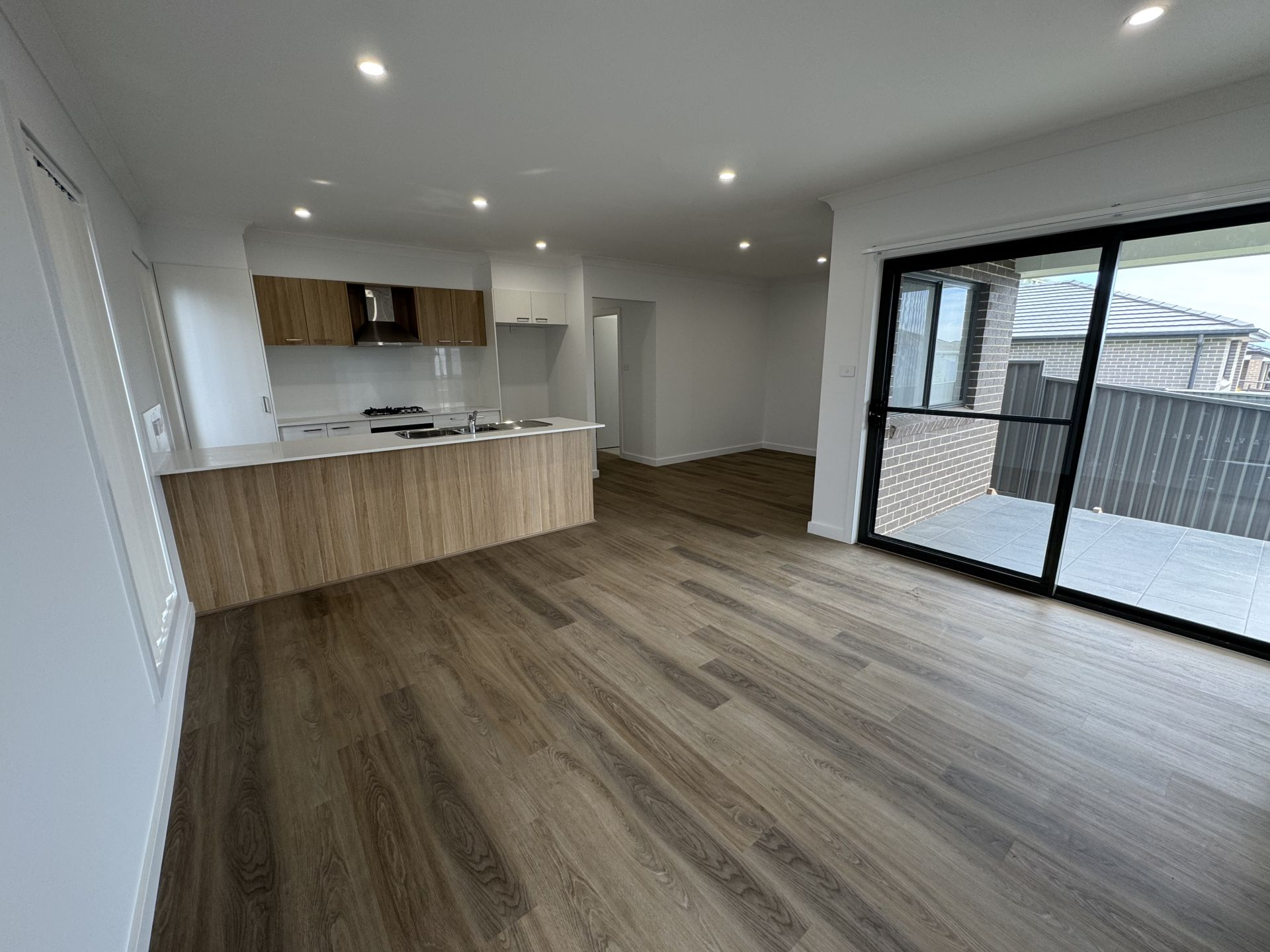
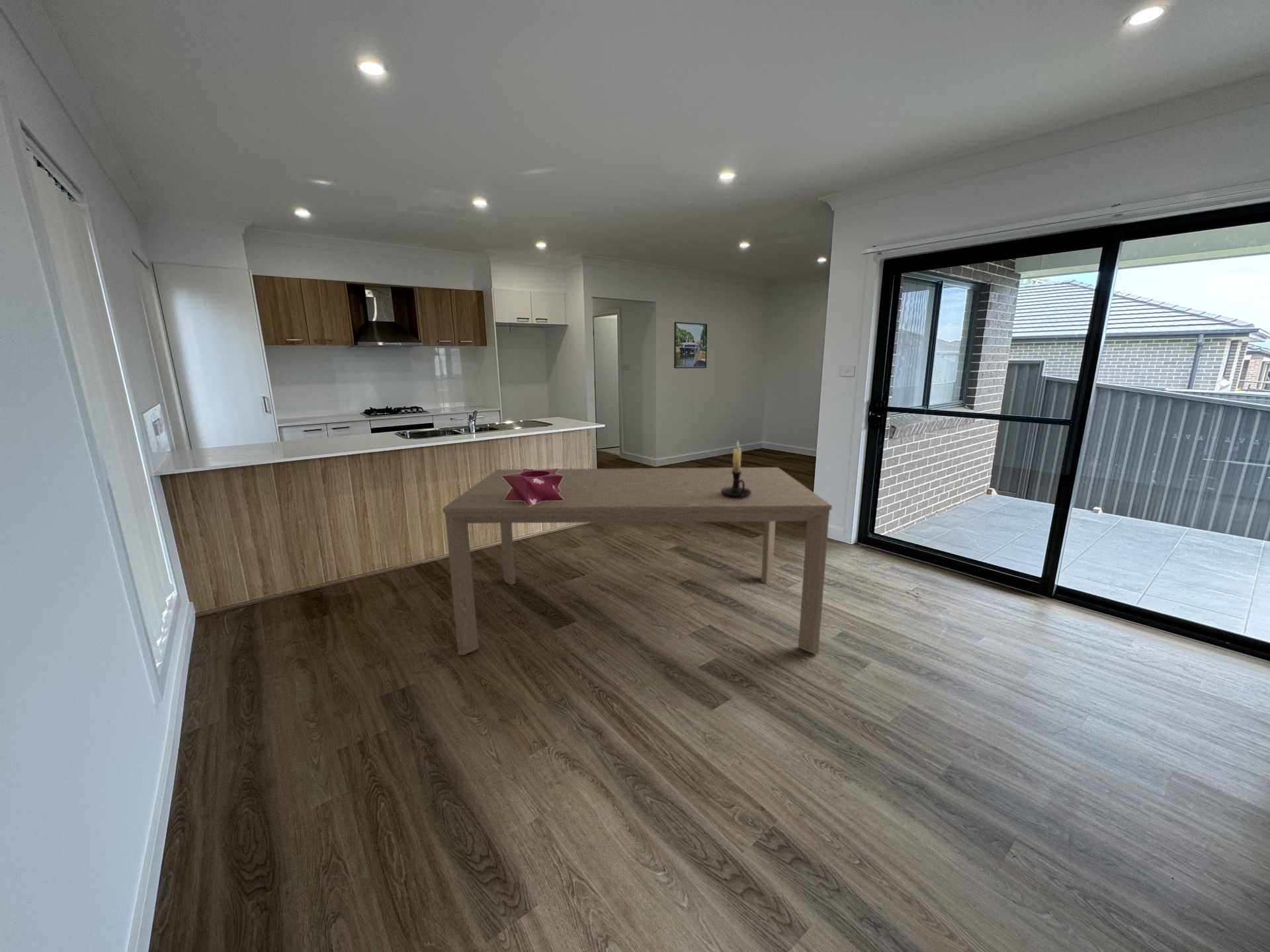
+ dining table [442,467,833,656]
+ candle holder [721,439,751,499]
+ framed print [673,321,708,369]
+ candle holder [501,468,564,506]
